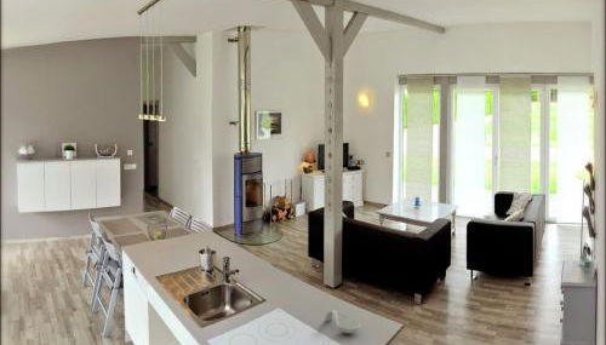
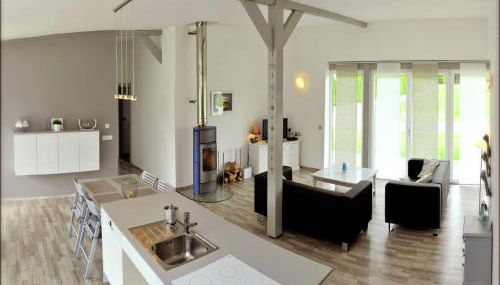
- spoon rest [324,309,361,334]
